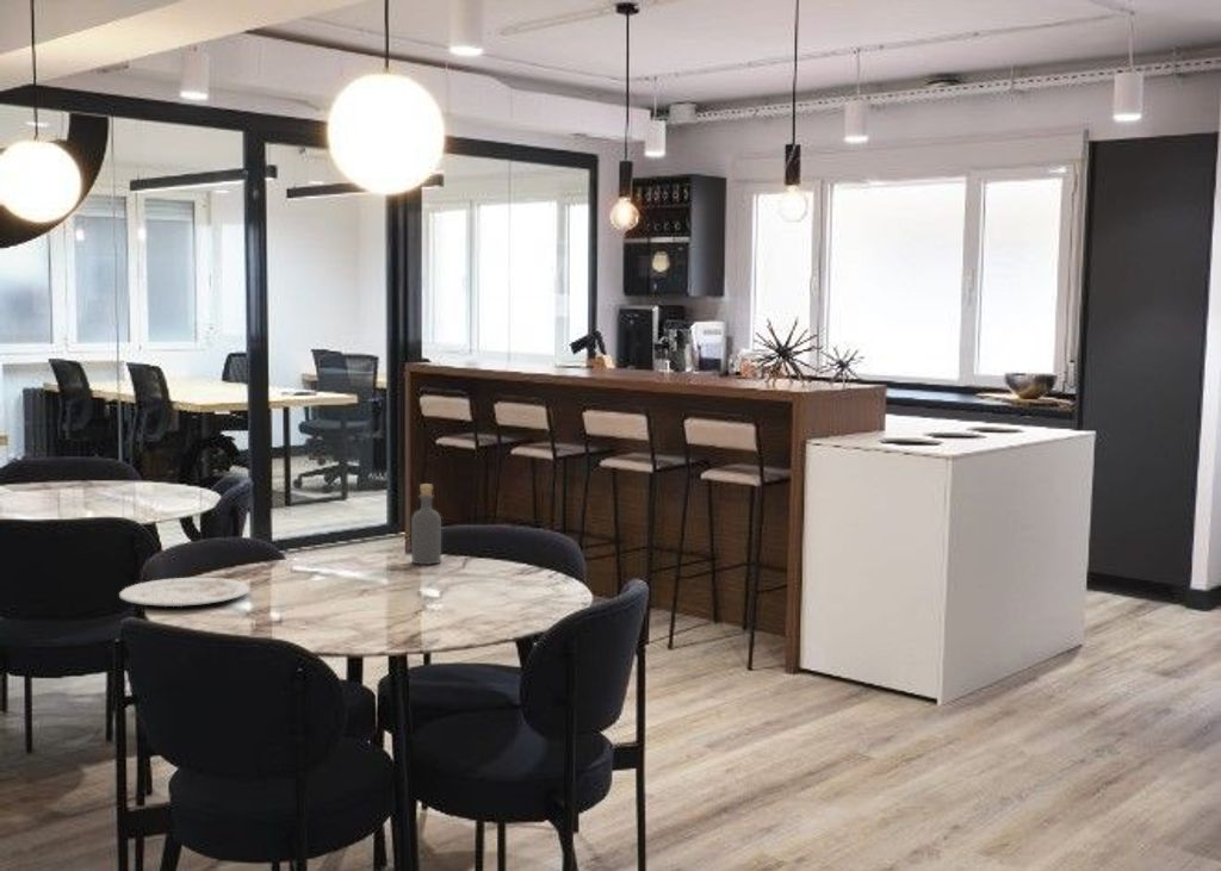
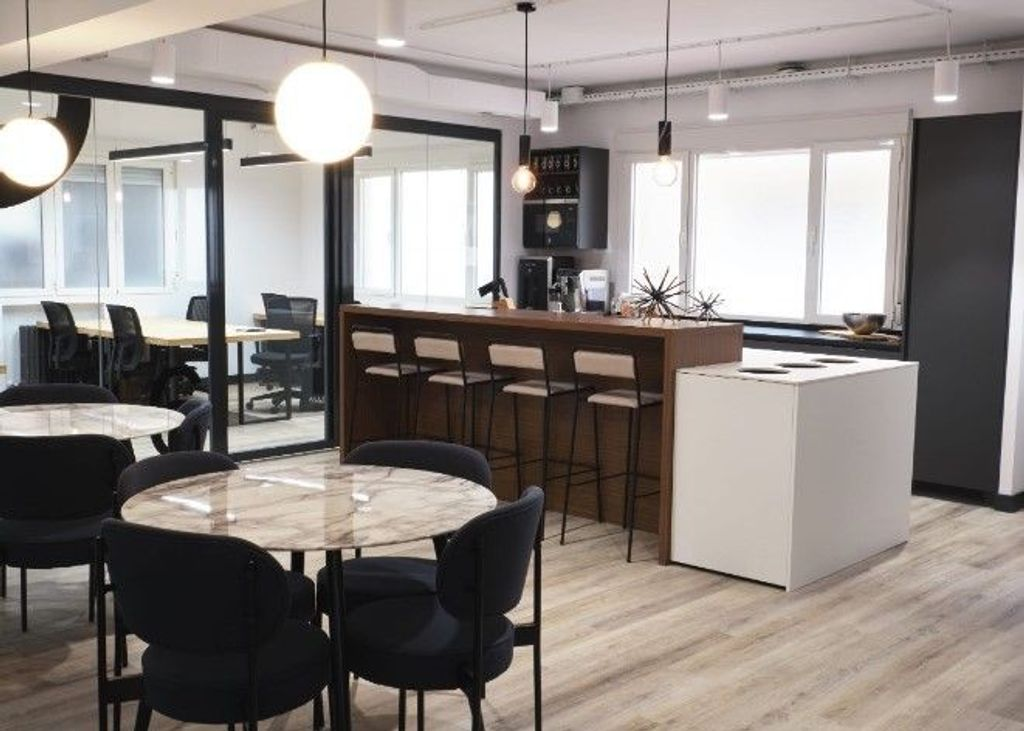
- plate [118,577,250,608]
- bottle [410,484,442,566]
